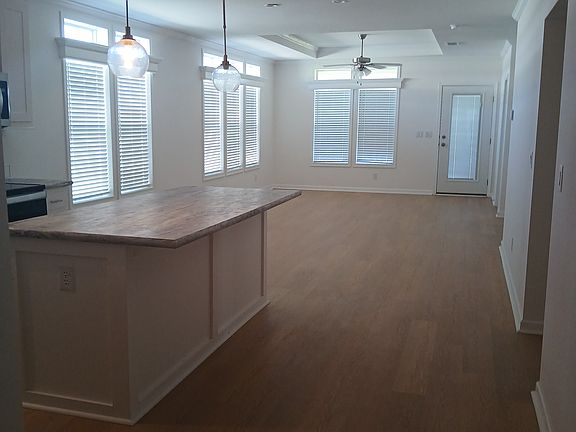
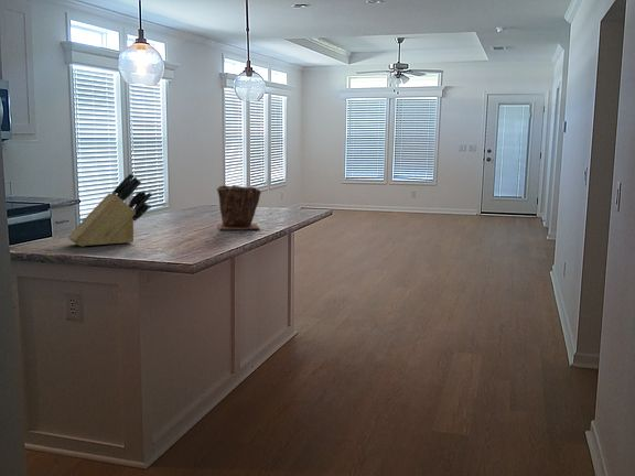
+ plant pot [216,184,262,230]
+ knife block [67,172,153,248]
